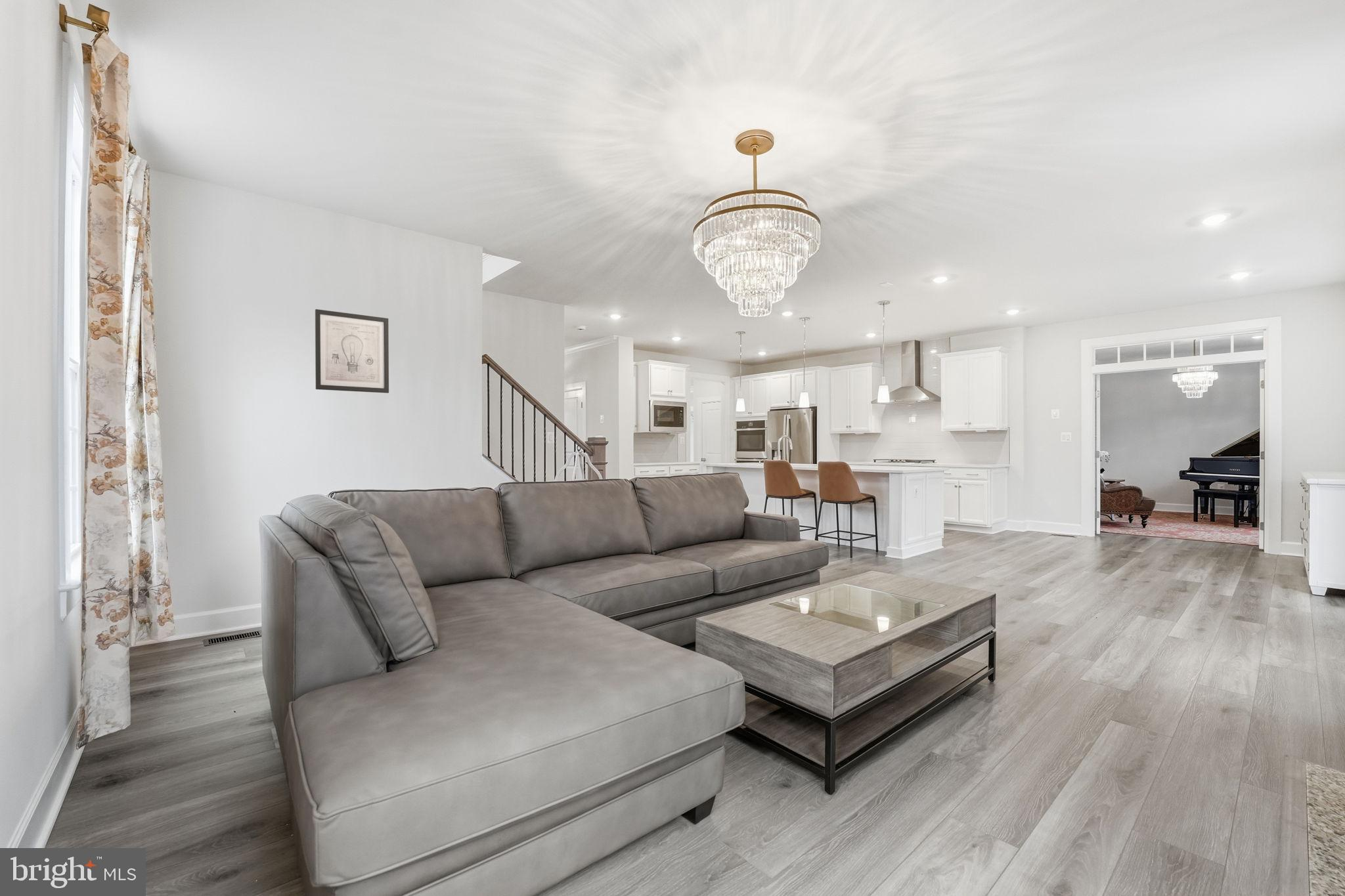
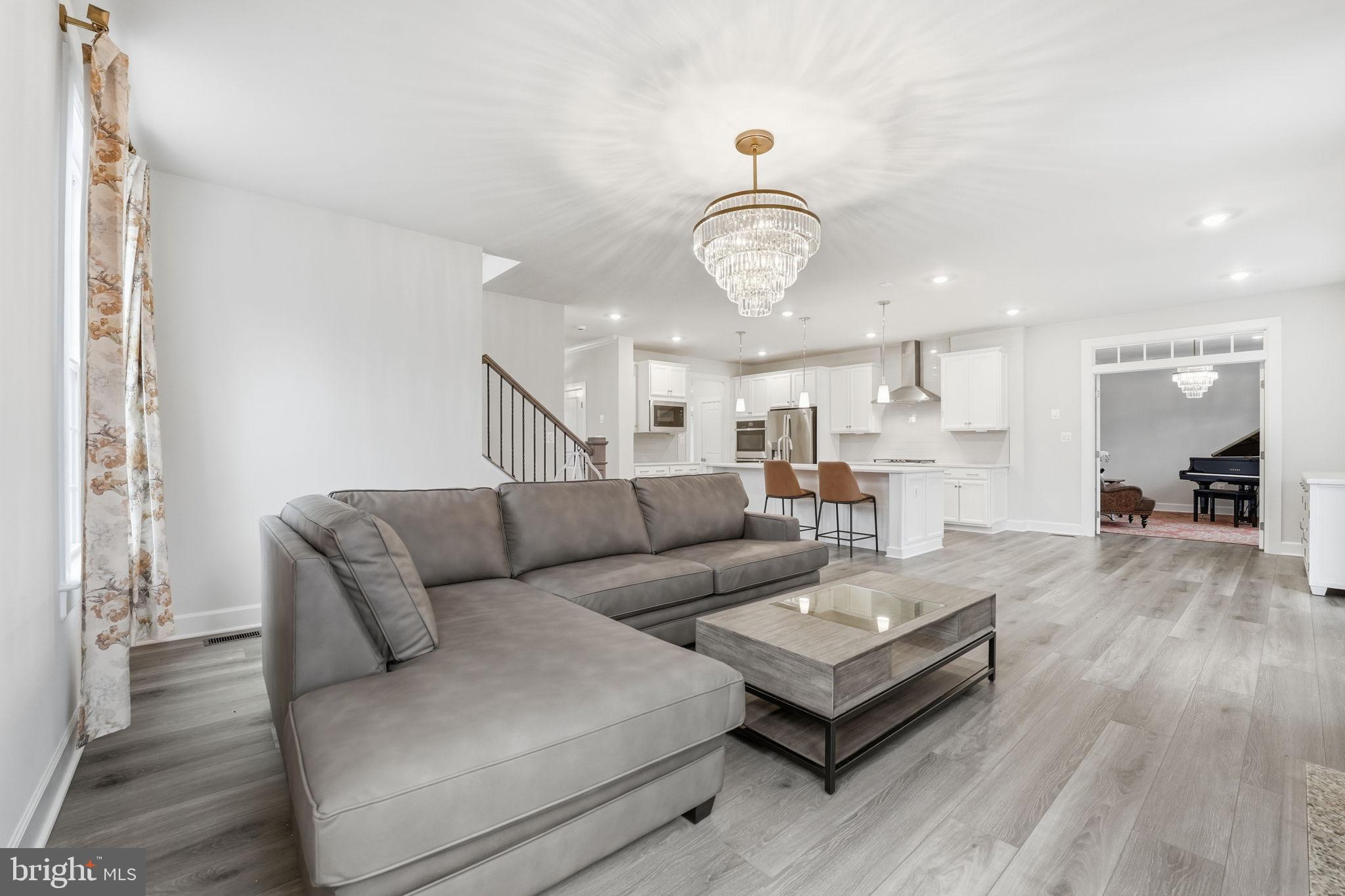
- wall art [315,309,389,394]
